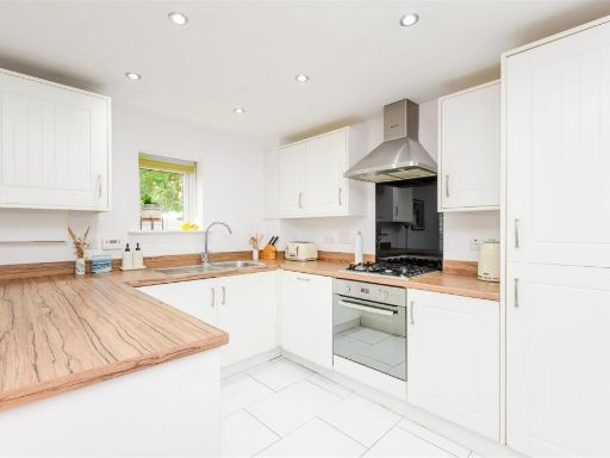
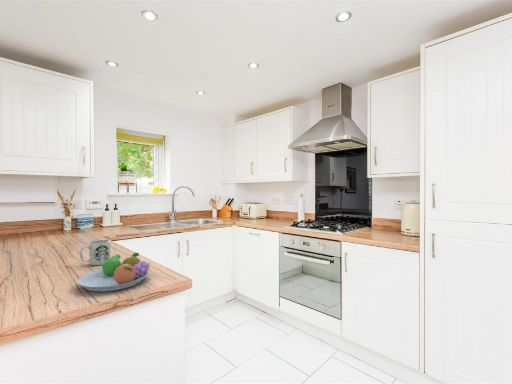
+ mug [79,239,111,266]
+ fruit bowl [76,252,151,293]
